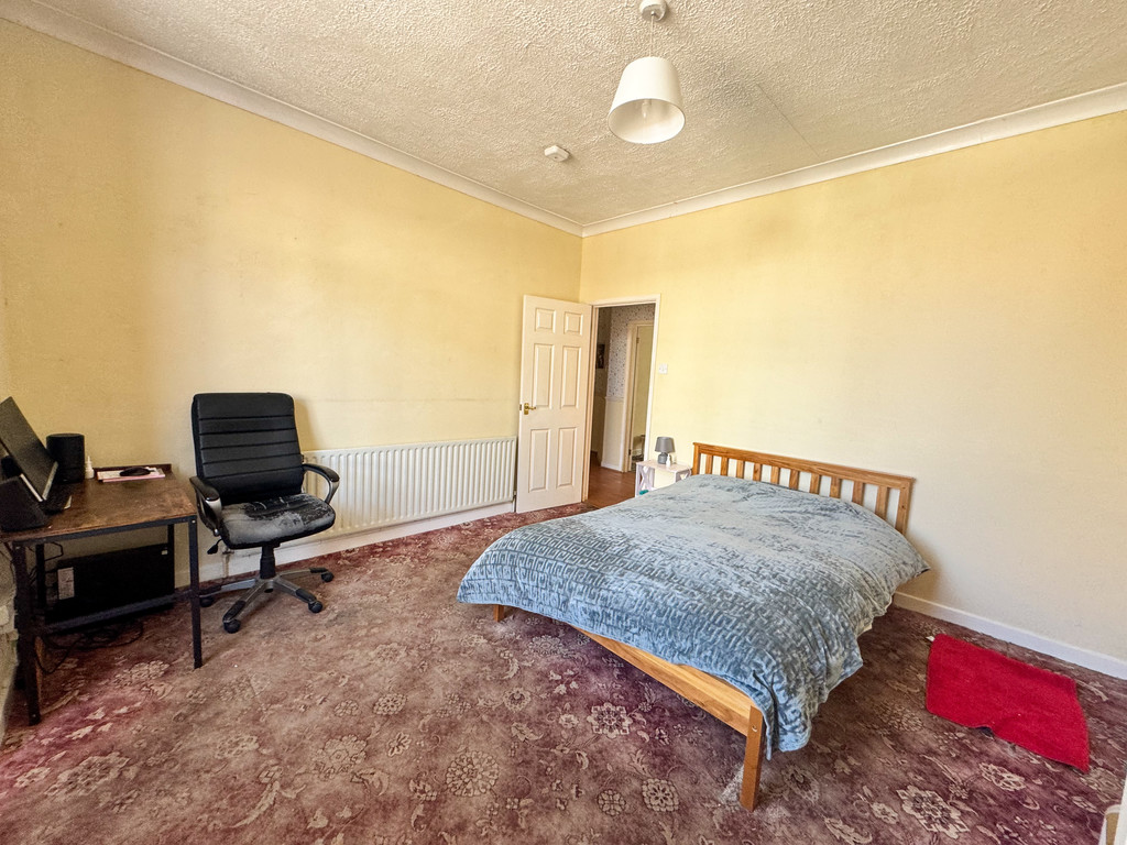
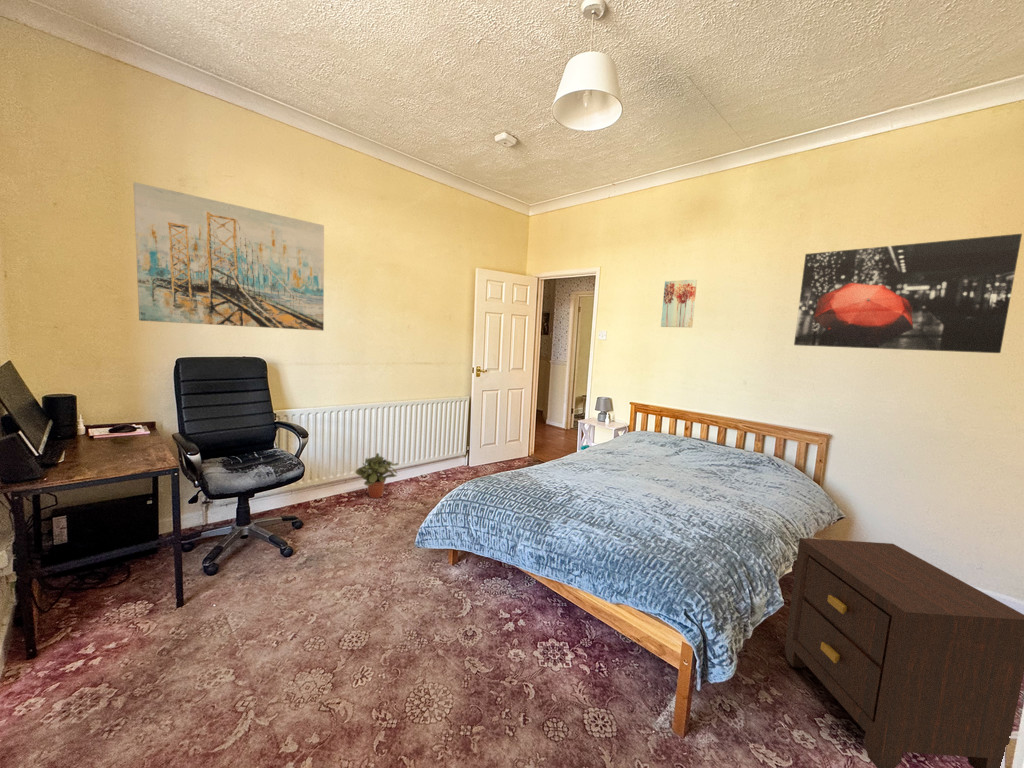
+ wall art [660,278,698,328]
+ potted plant [354,452,400,499]
+ wall art [793,233,1023,354]
+ wall art [132,181,325,332]
+ nightstand [784,537,1024,768]
